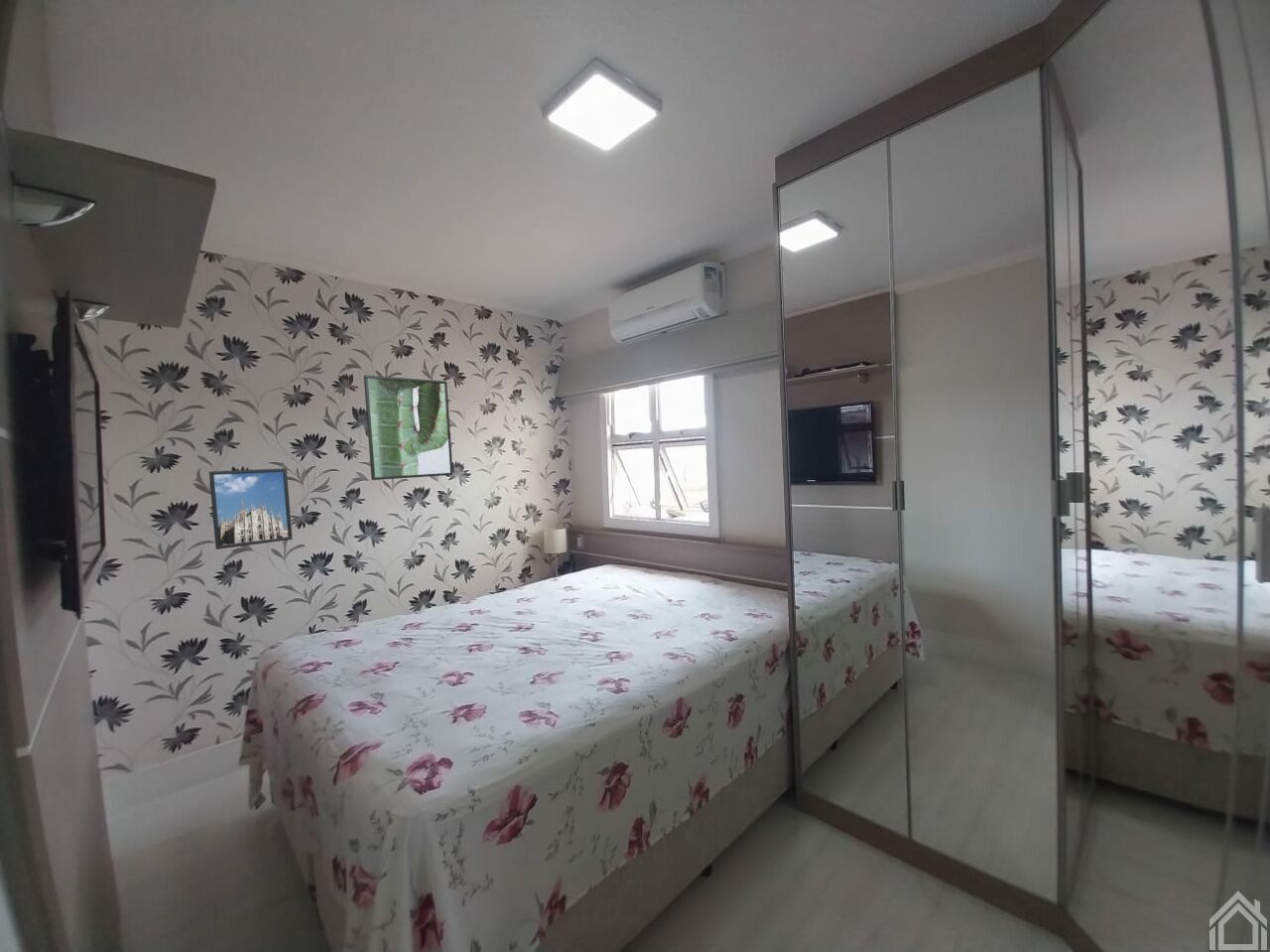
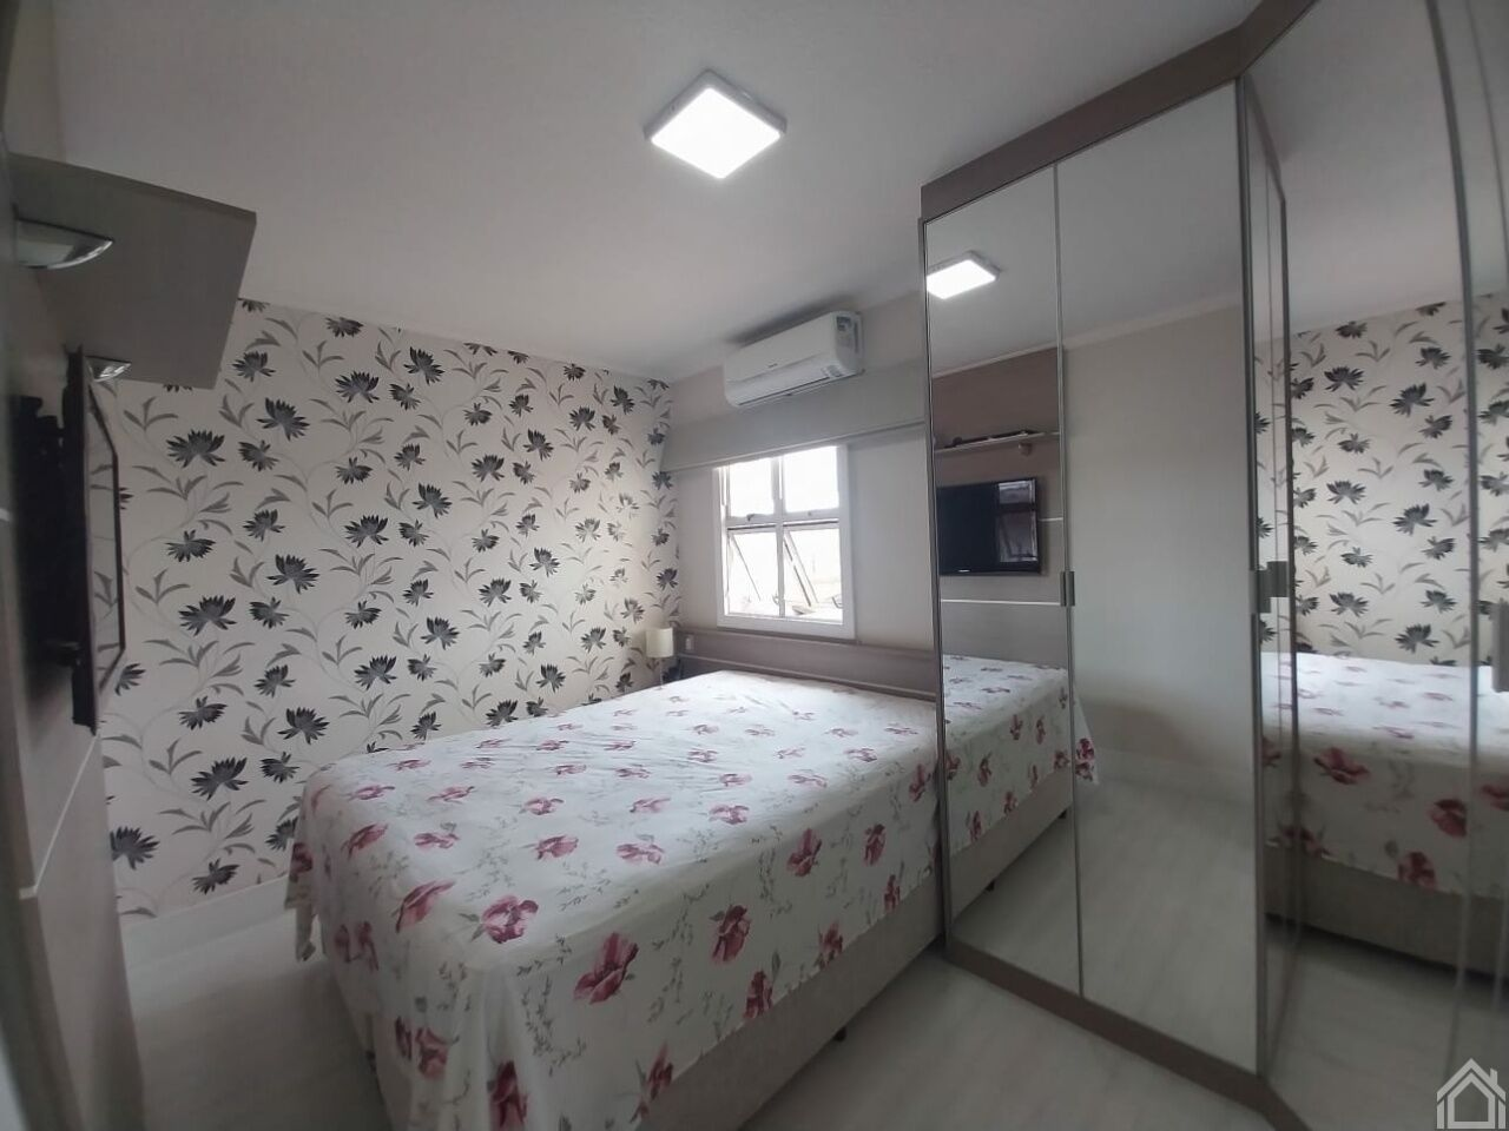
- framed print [208,467,293,550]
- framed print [363,374,454,481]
